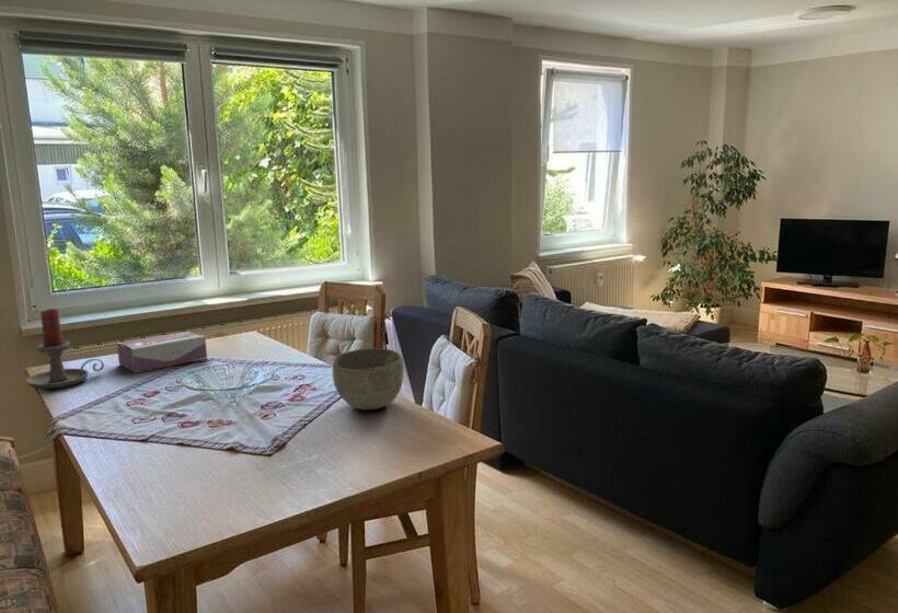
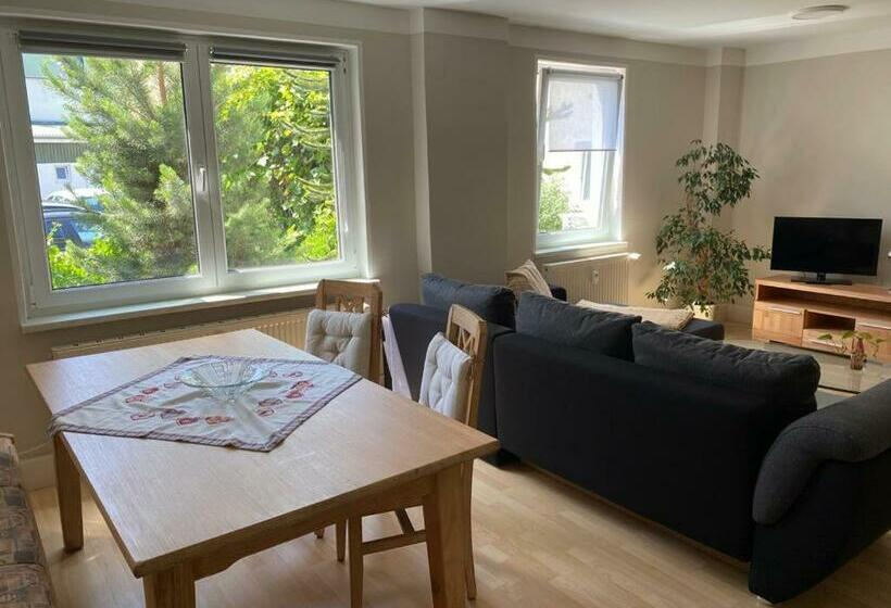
- bowl [332,347,405,410]
- tissue box [116,329,208,373]
- candle holder [25,308,105,390]
